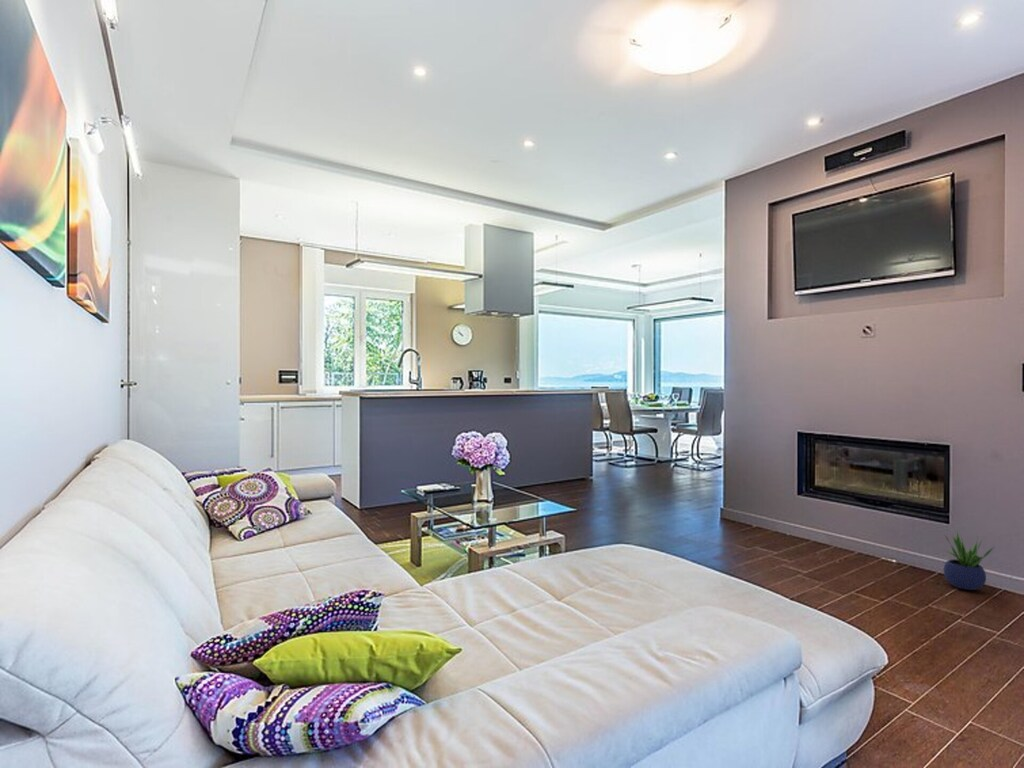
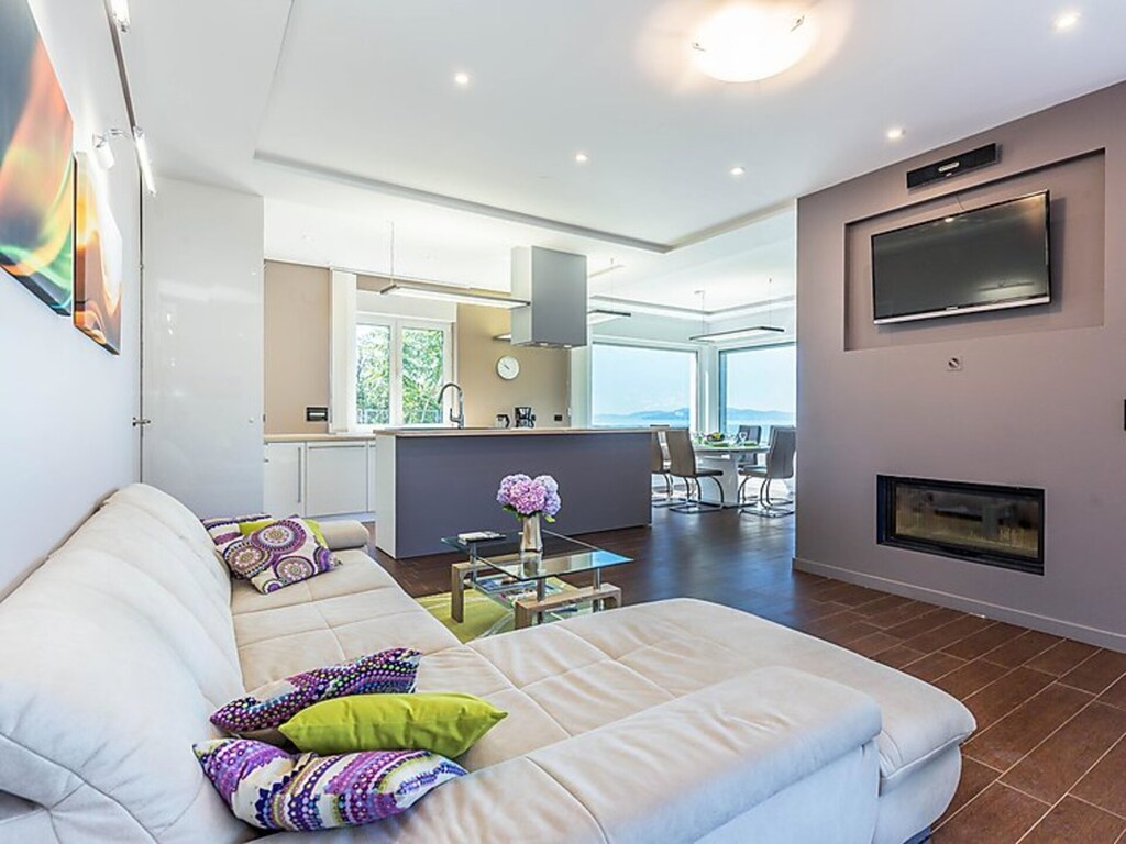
- potted plant [943,531,996,591]
